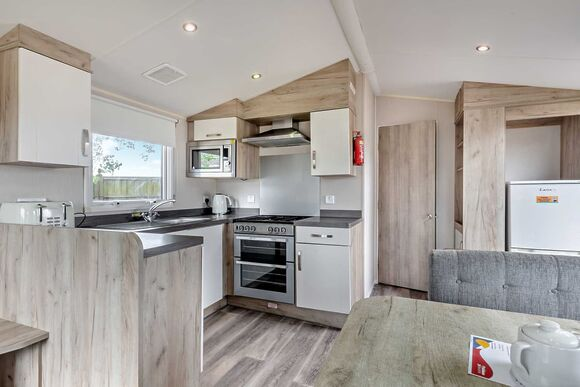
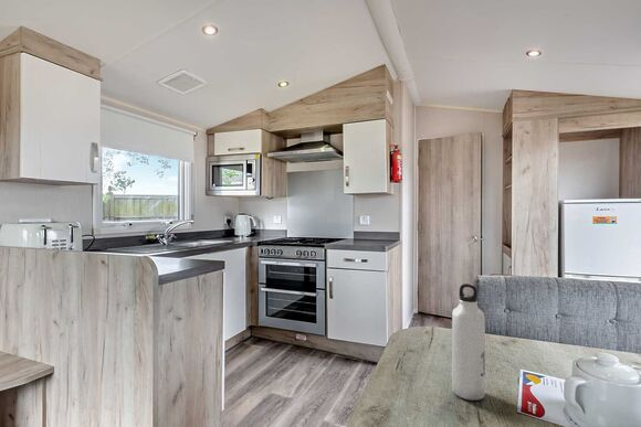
+ water bottle [451,282,486,402]
